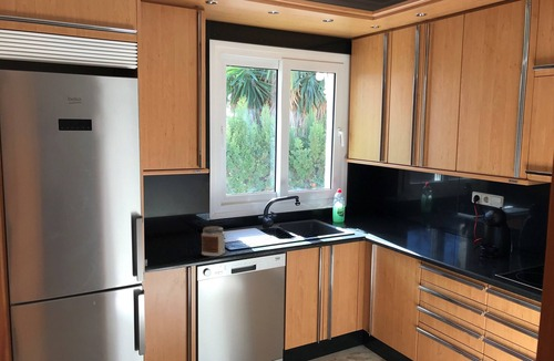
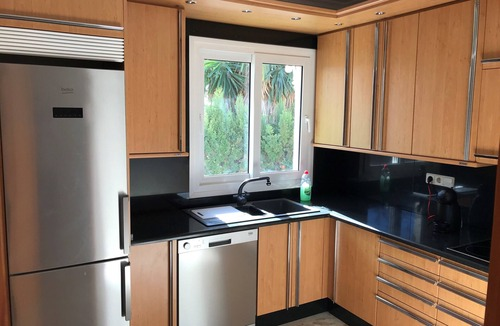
- jar [201,225,226,257]
